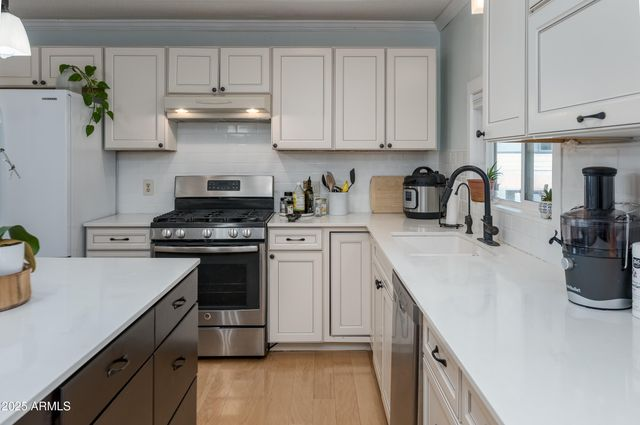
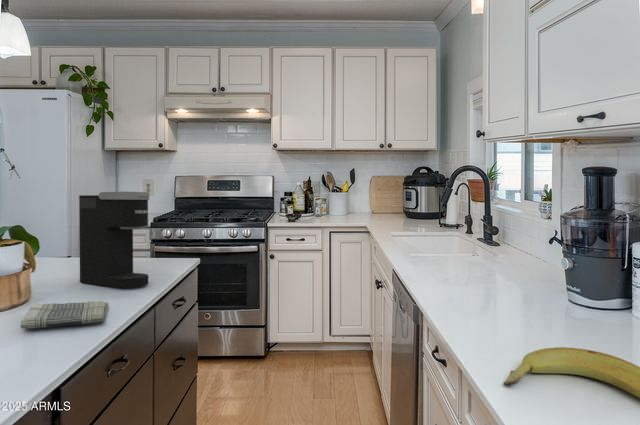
+ banana [502,346,640,399]
+ coffee maker [78,191,150,288]
+ dish towel [20,300,109,330]
